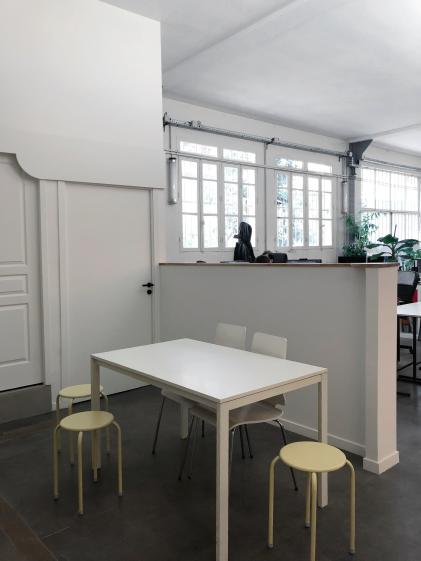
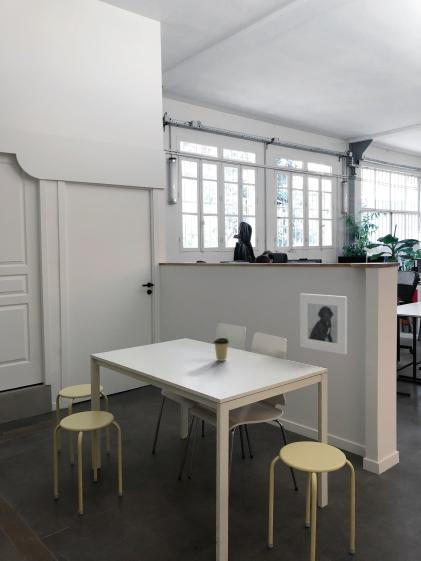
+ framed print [299,293,348,355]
+ coffee cup [212,337,230,362]
